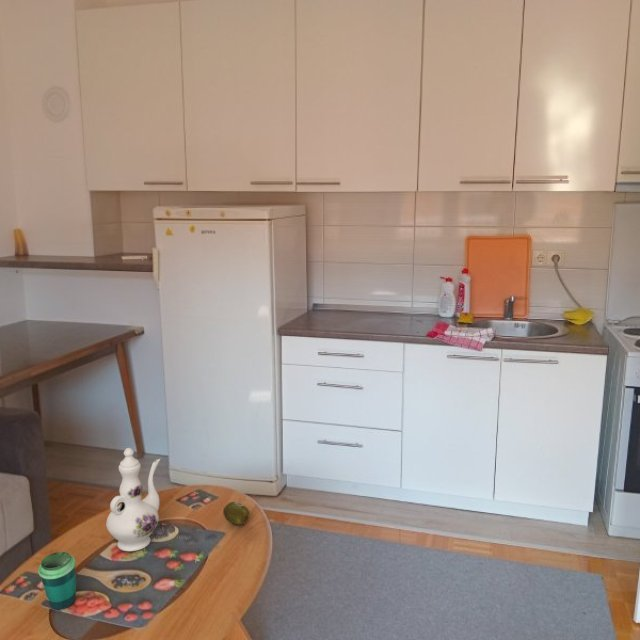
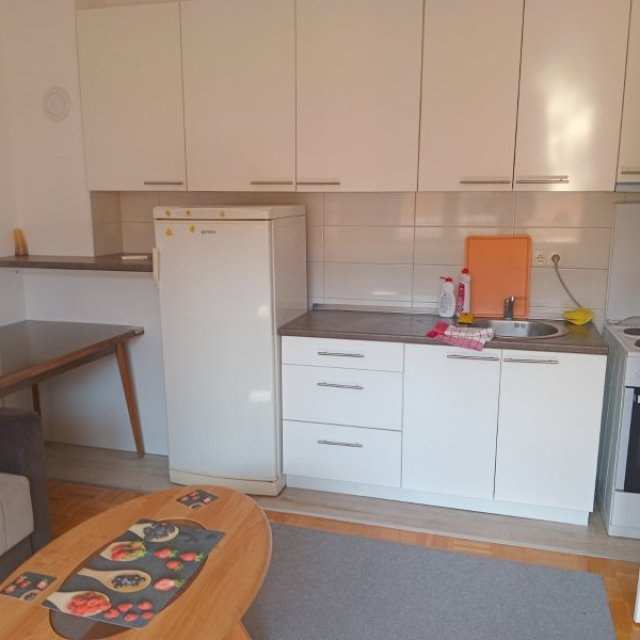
- cup [37,551,77,610]
- fruit [222,501,250,526]
- chinaware [105,447,161,552]
